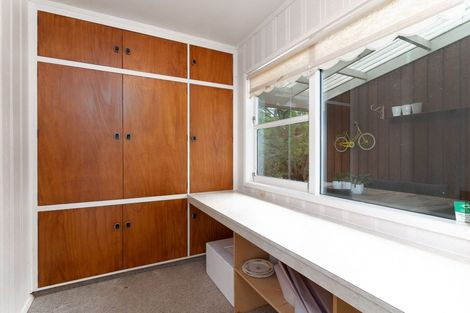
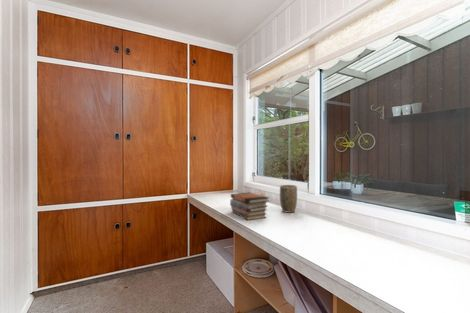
+ book stack [229,191,270,221]
+ plant pot [279,184,298,214]
